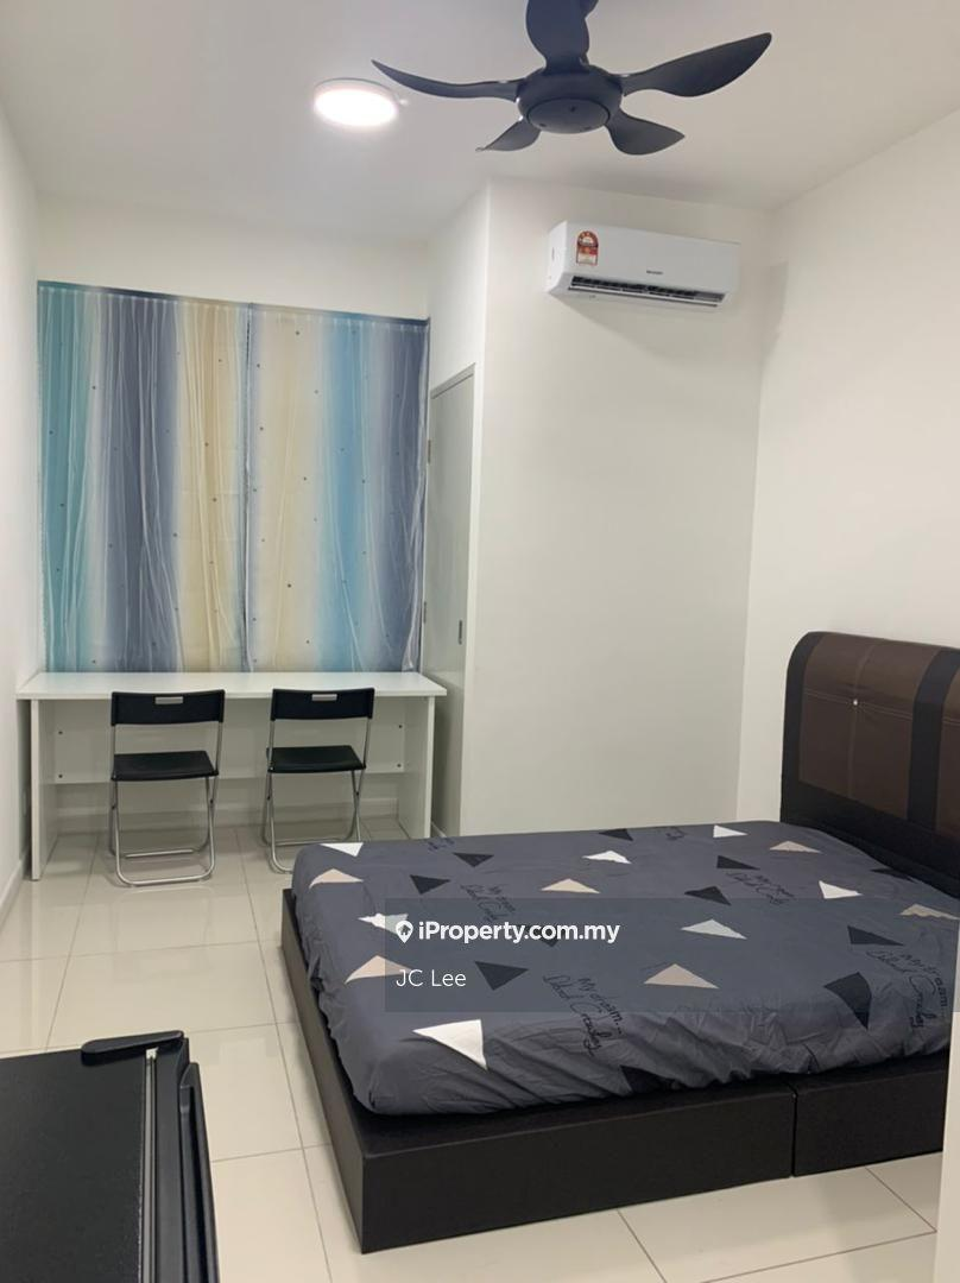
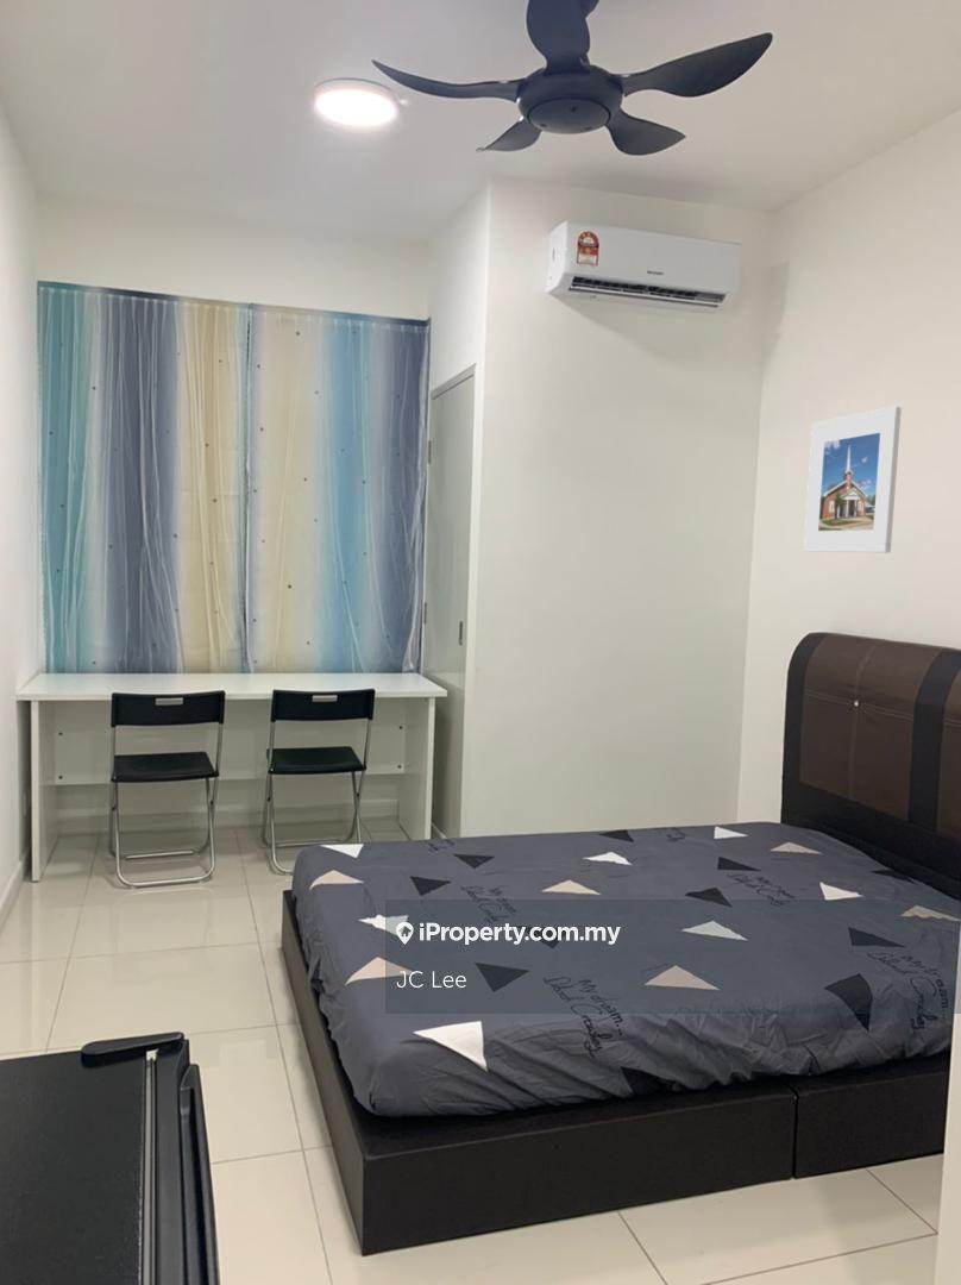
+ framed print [803,406,903,553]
